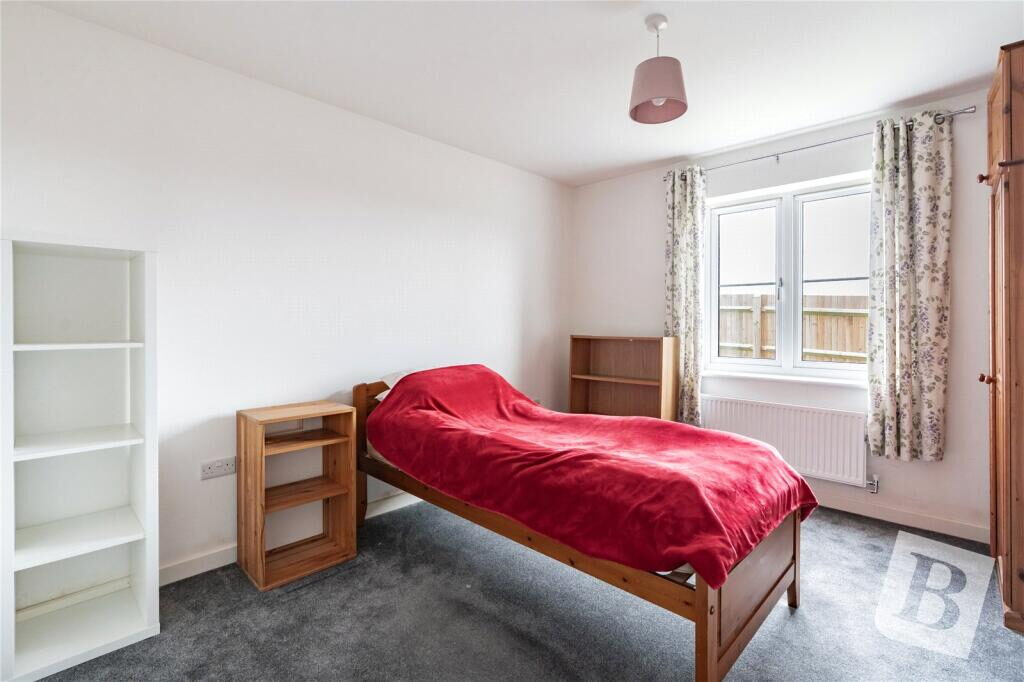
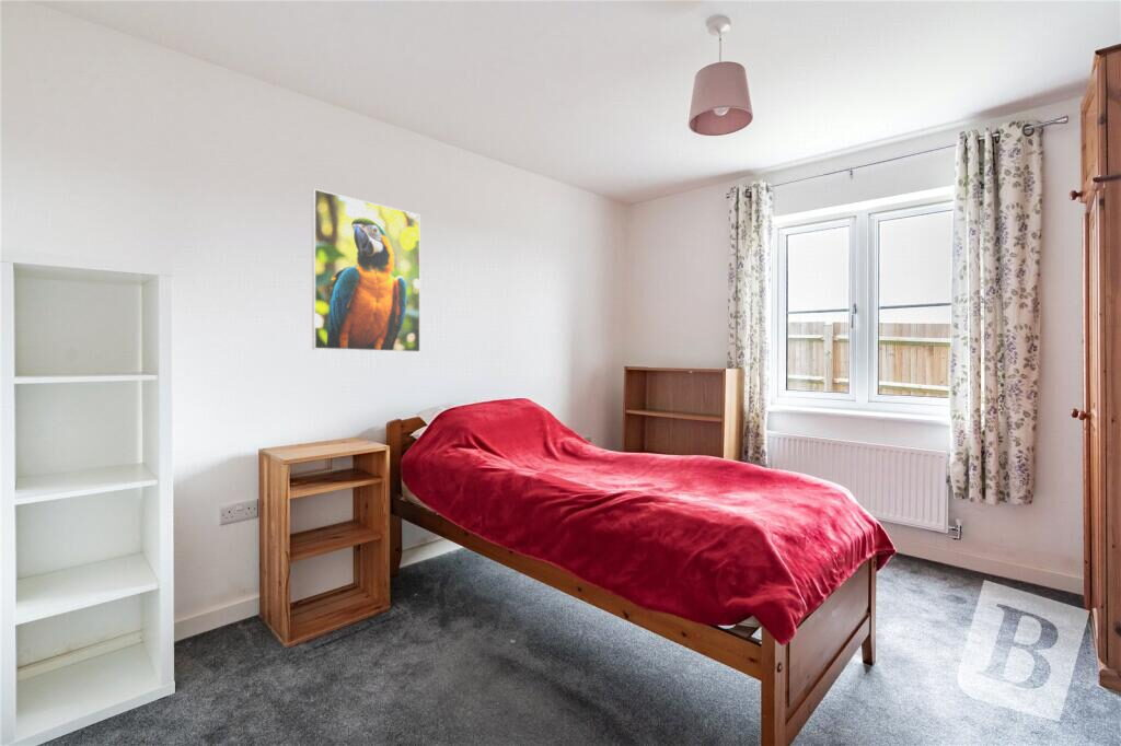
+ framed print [311,188,421,353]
